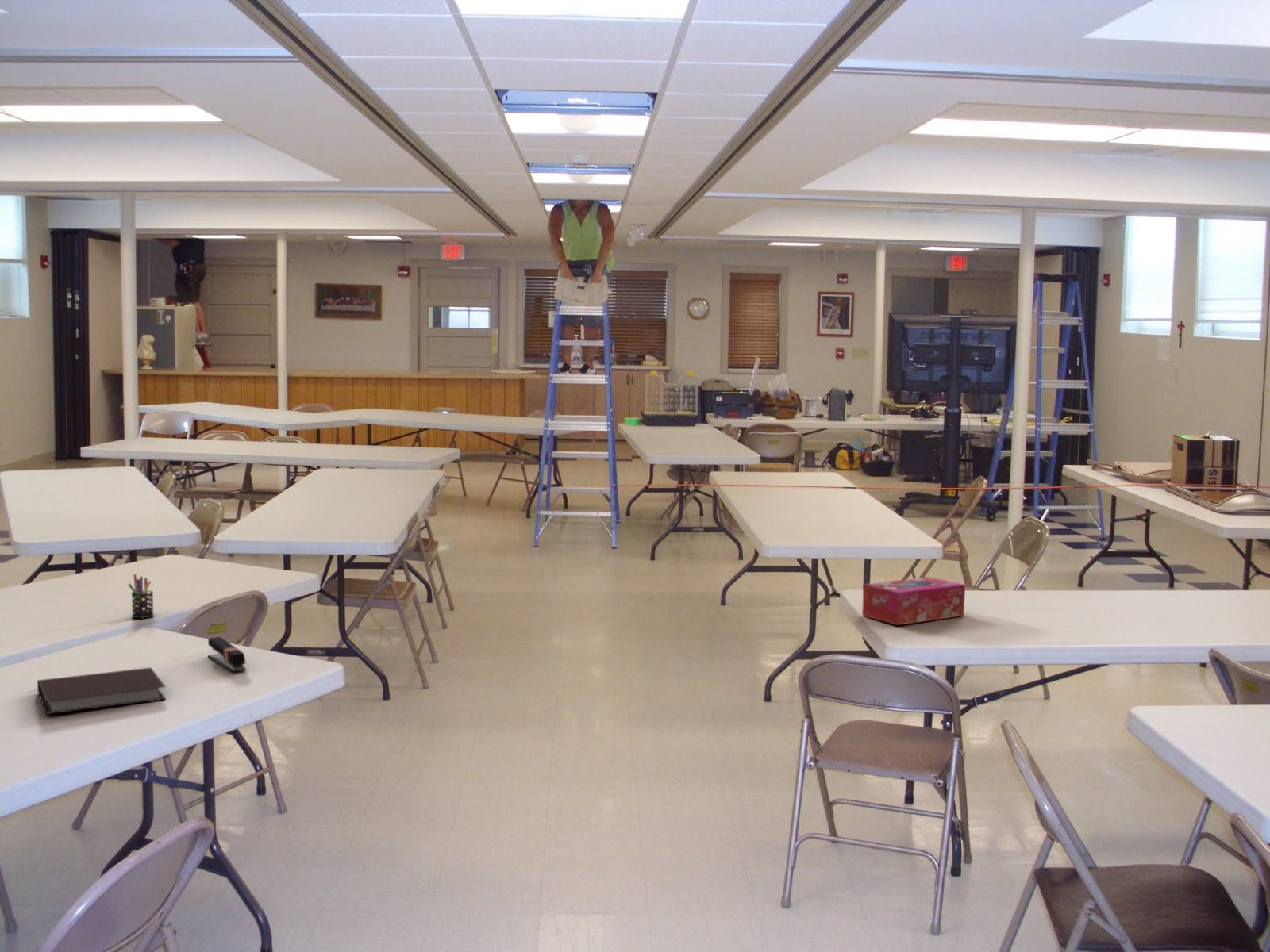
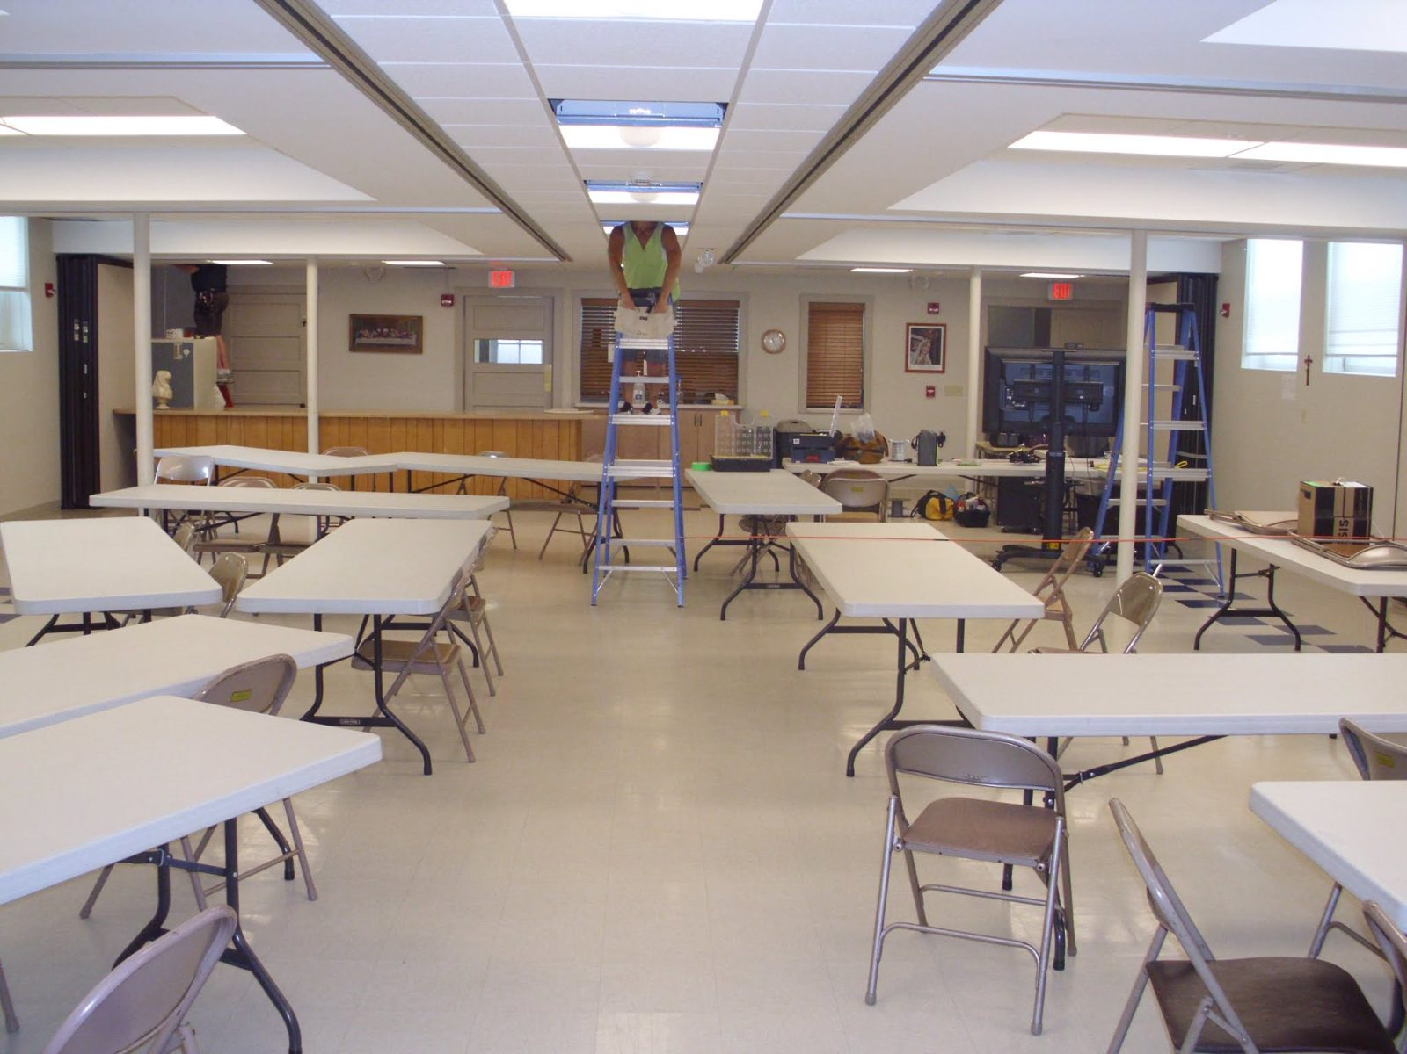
- notebook [37,666,166,715]
- stapler [207,636,247,673]
- pen holder [127,574,155,620]
- tissue box [861,576,966,626]
